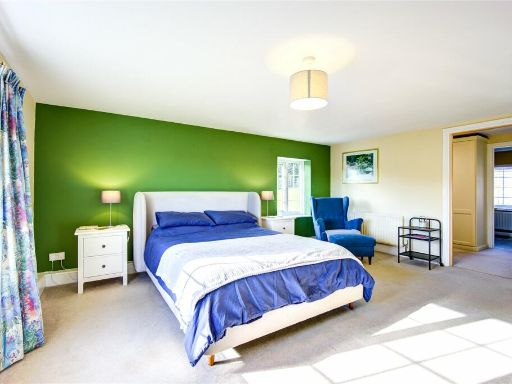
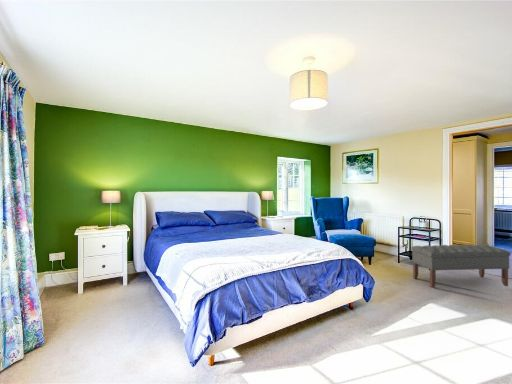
+ bench [410,244,512,289]
